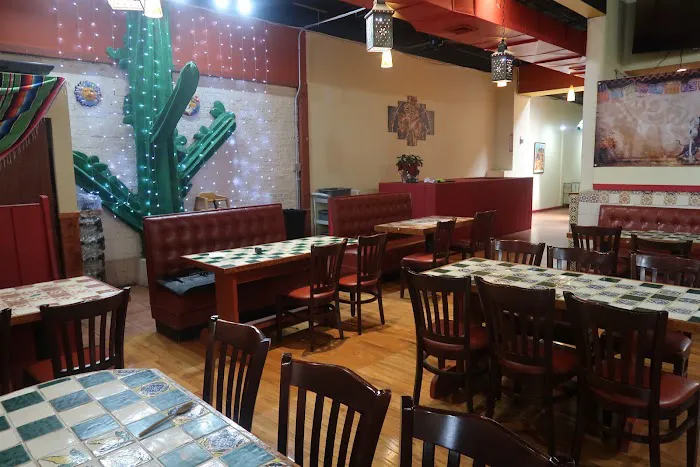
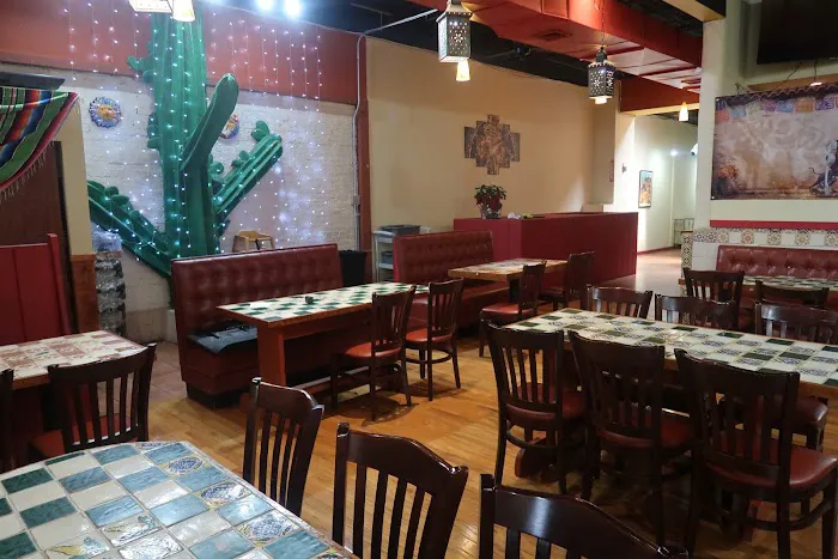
- spoon [137,401,194,437]
